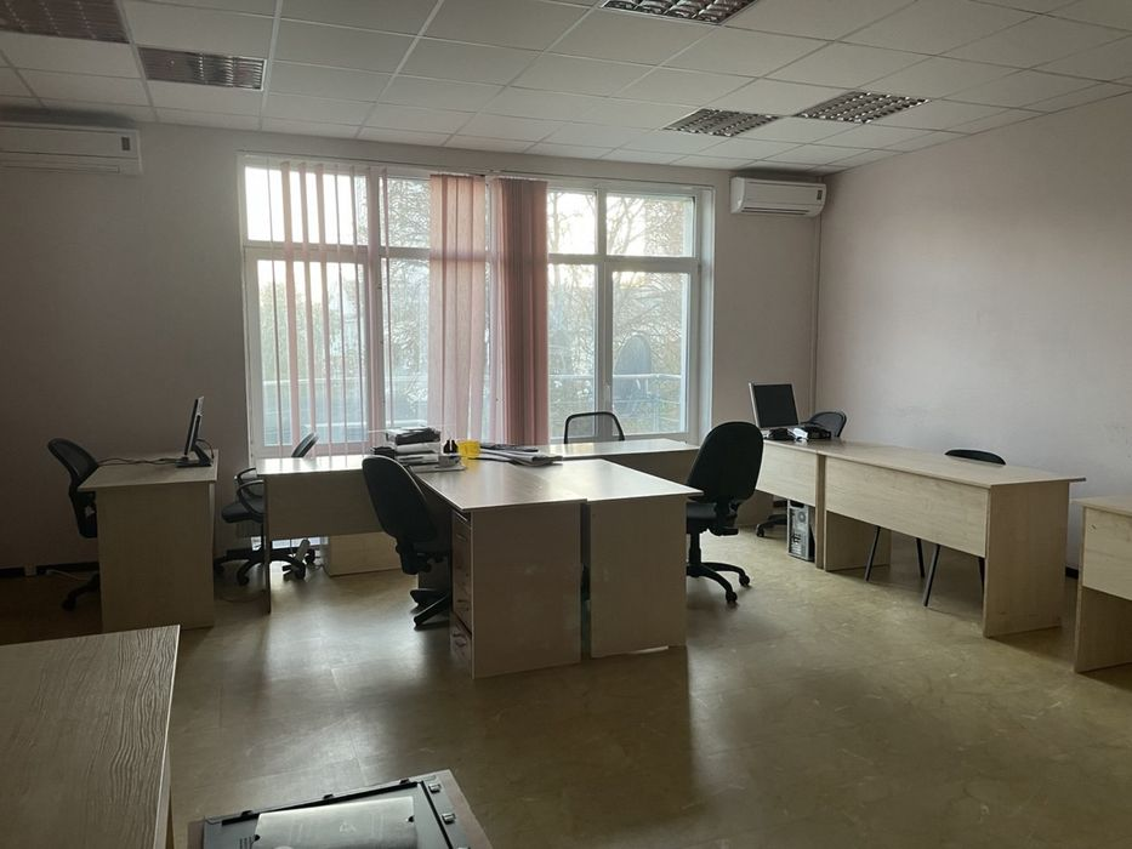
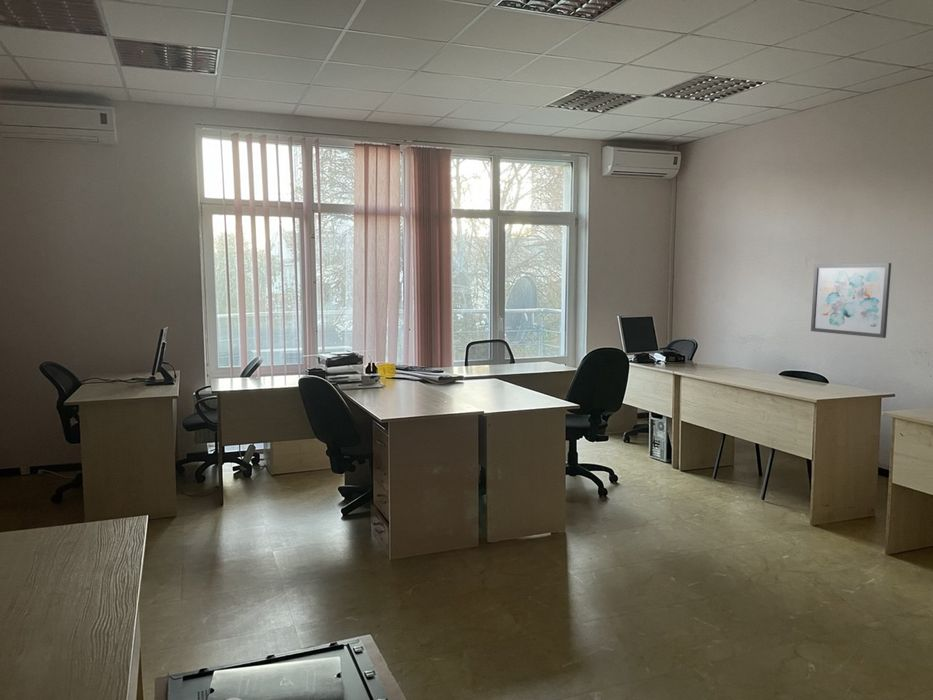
+ wall art [810,262,892,339]
